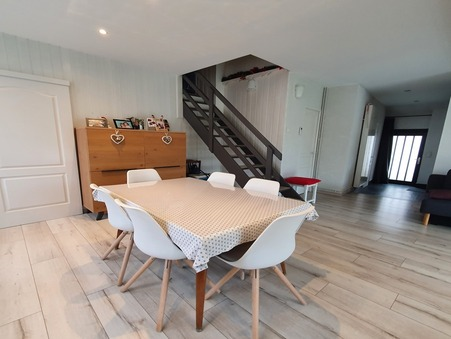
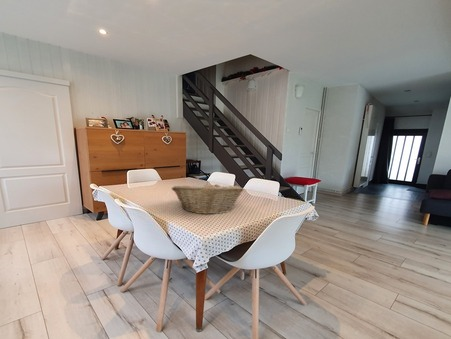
+ fruit basket [171,181,244,215]
